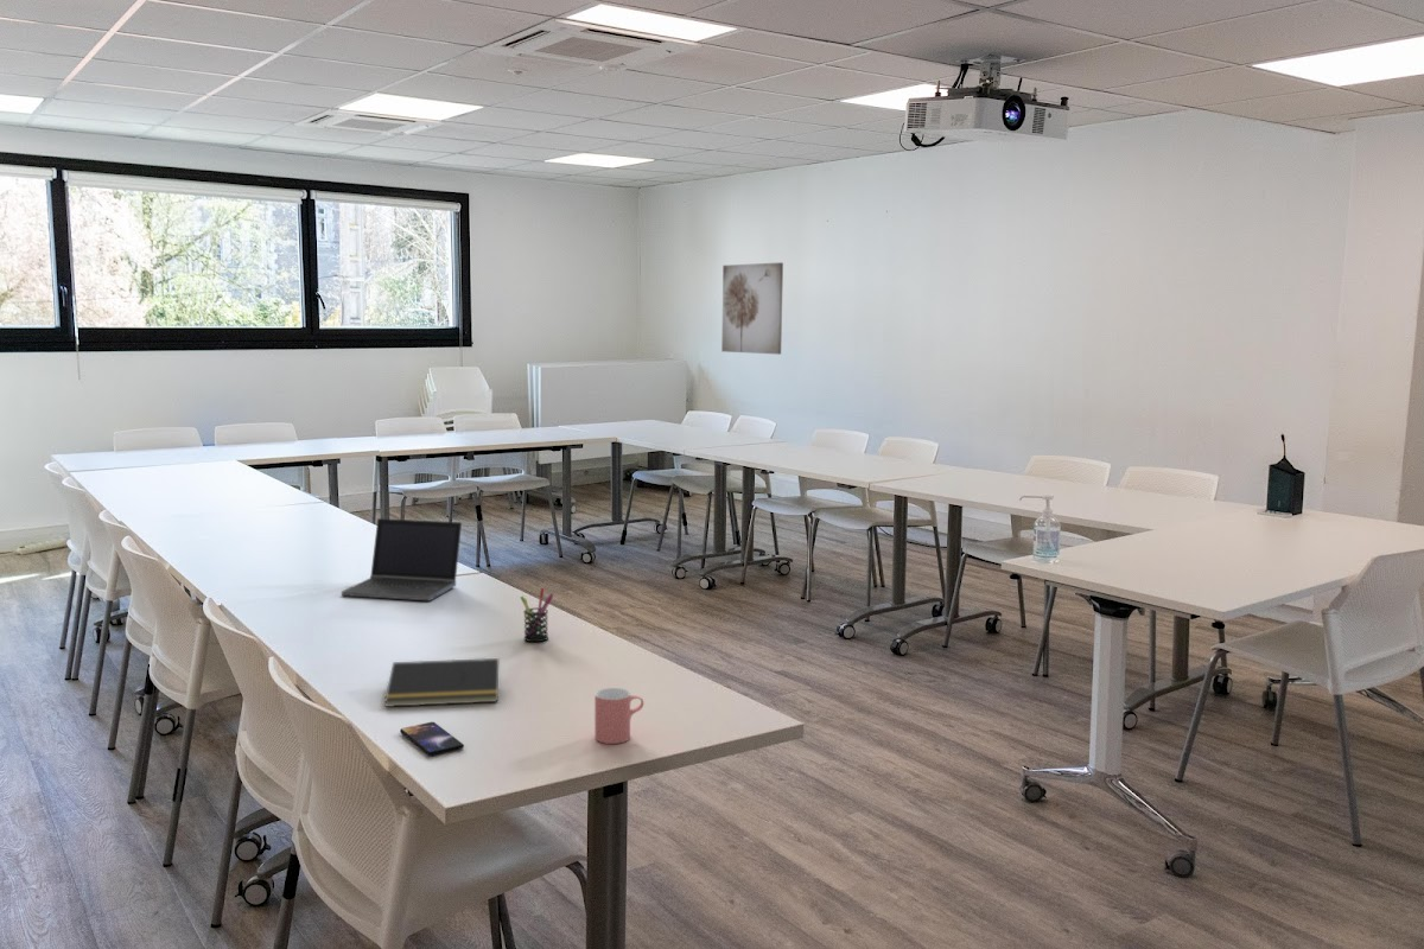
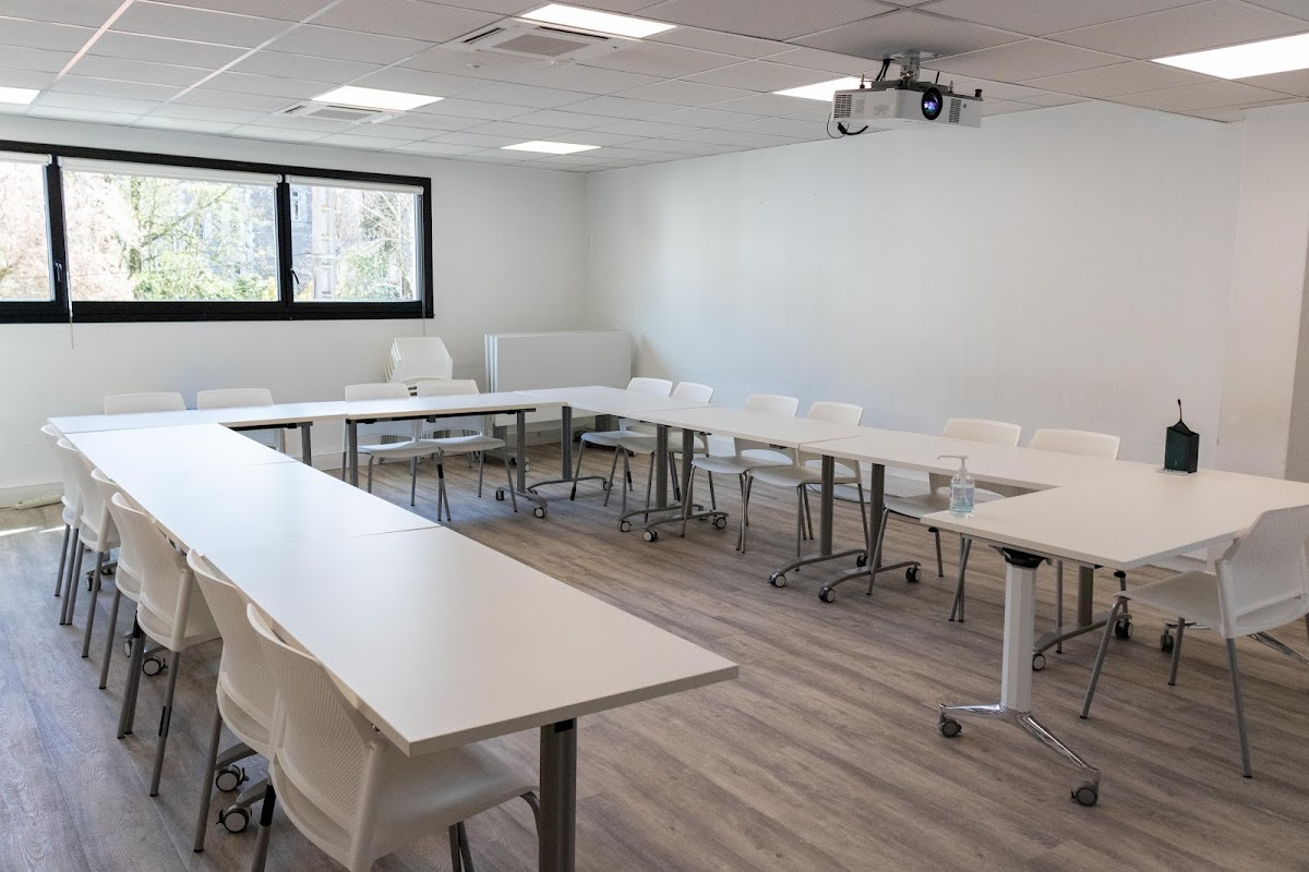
- cup [593,687,644,745]
- pen holder [520,587,554,643]
- laptop computer [341,517,463,601]
- smartphone [399,721,465,757]
- notepad [383,657,500,708]
- wall art [720,261,784,356]
